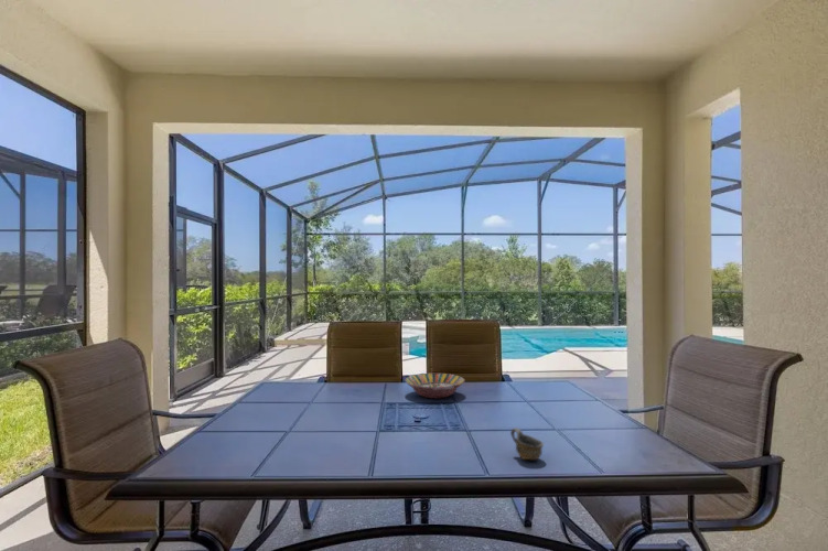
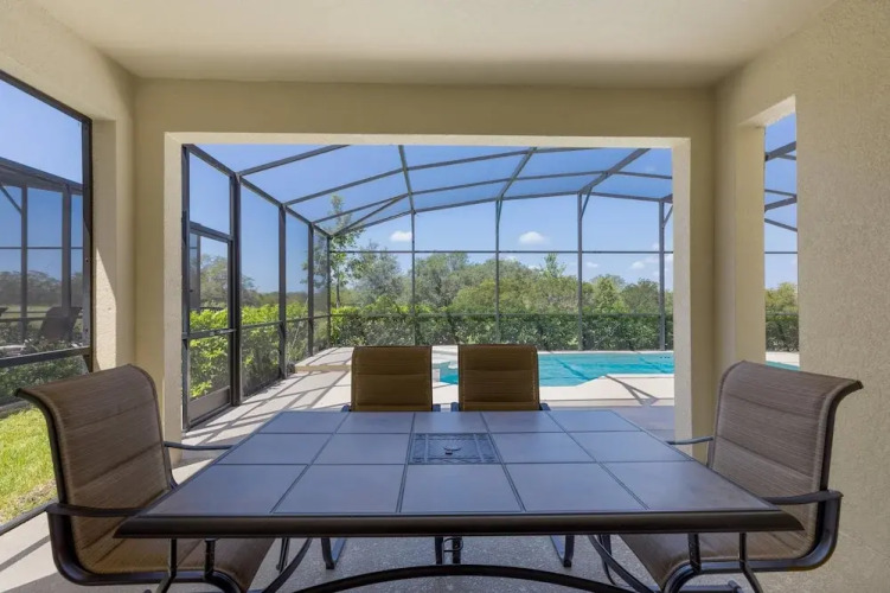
- cup [509,428,545,462]
- serving bowl [404,372,466,400]
